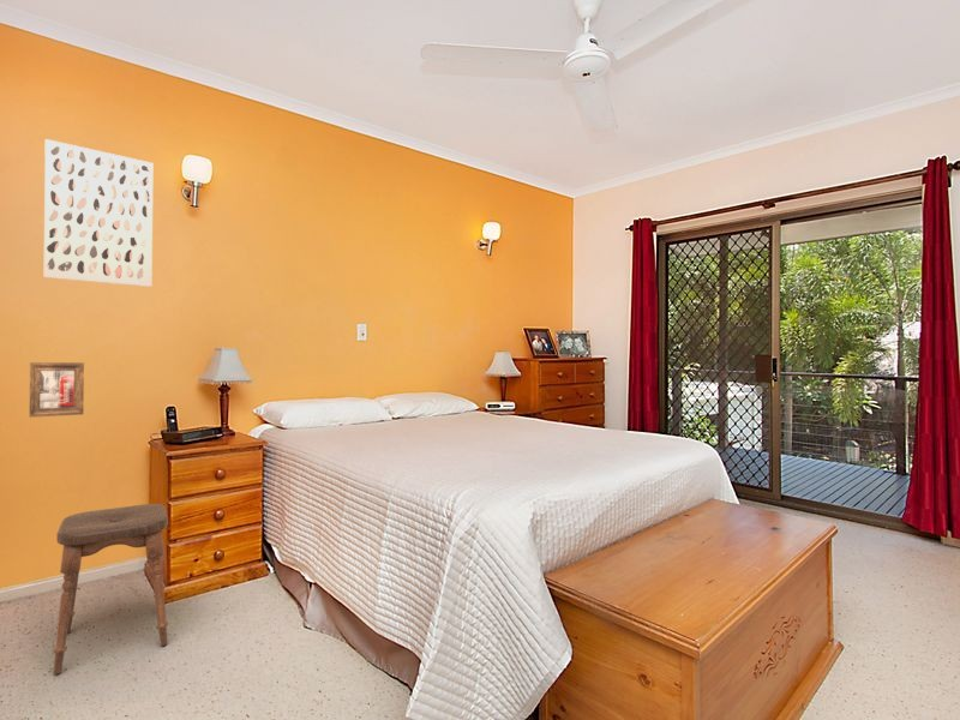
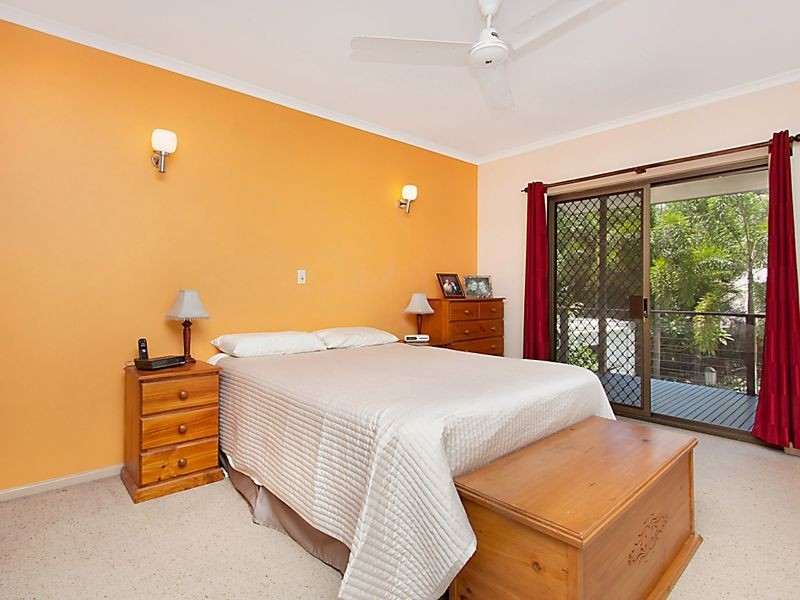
- stool [53,503,169,674]
- picture frame [29,361,85,419]
- wall art [43,138,154,288]
